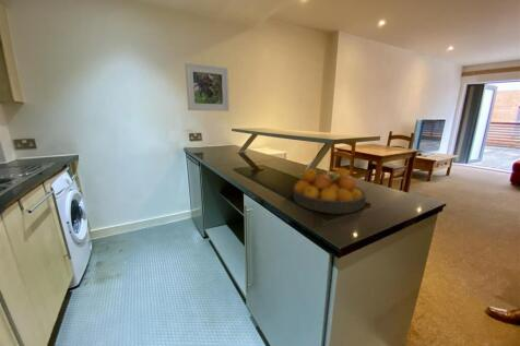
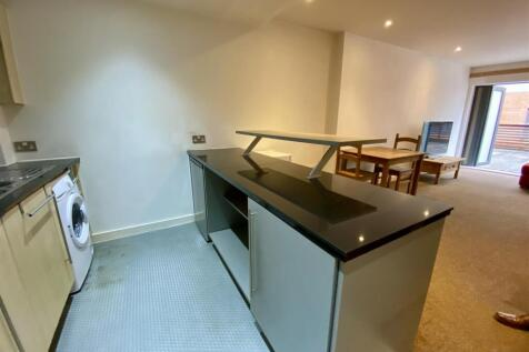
- fruit bowl [292,167,367,215]
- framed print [184,62,231,112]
